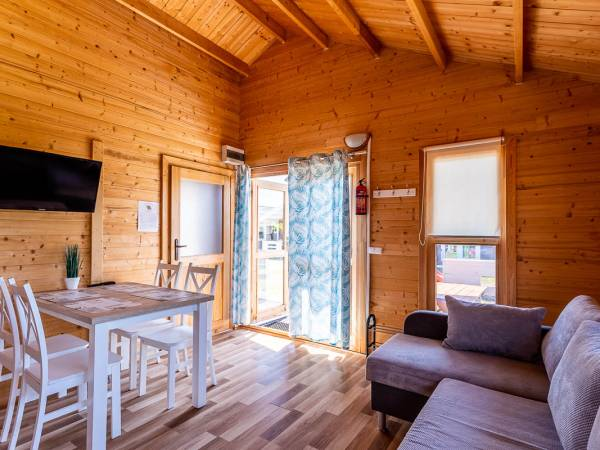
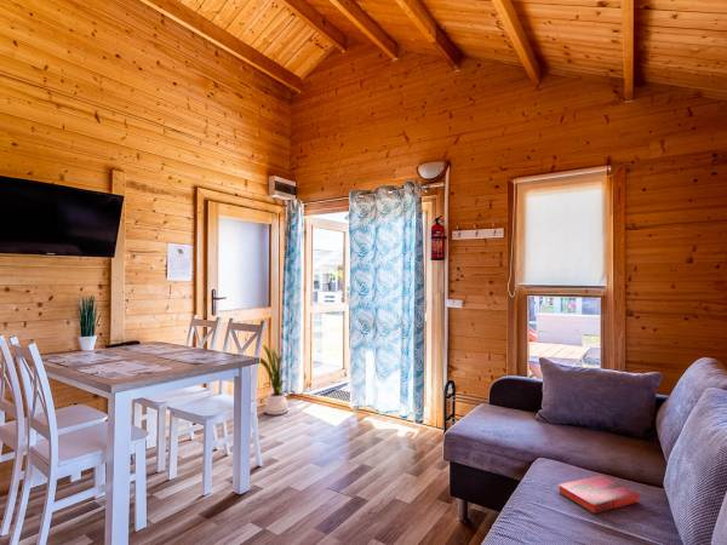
+ house plant [259,344,294,415]
+ hardback book [557,474,641,515]
